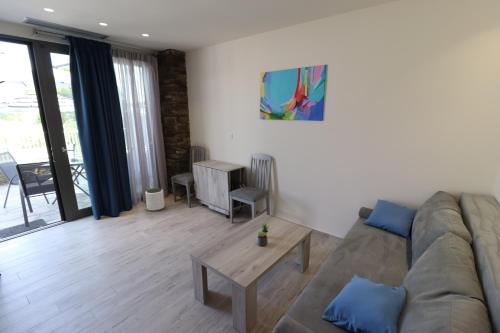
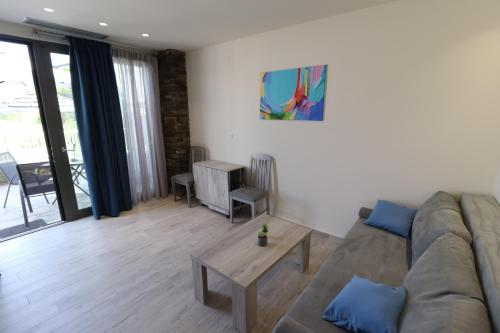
- plant pot [144,187,165,212]
